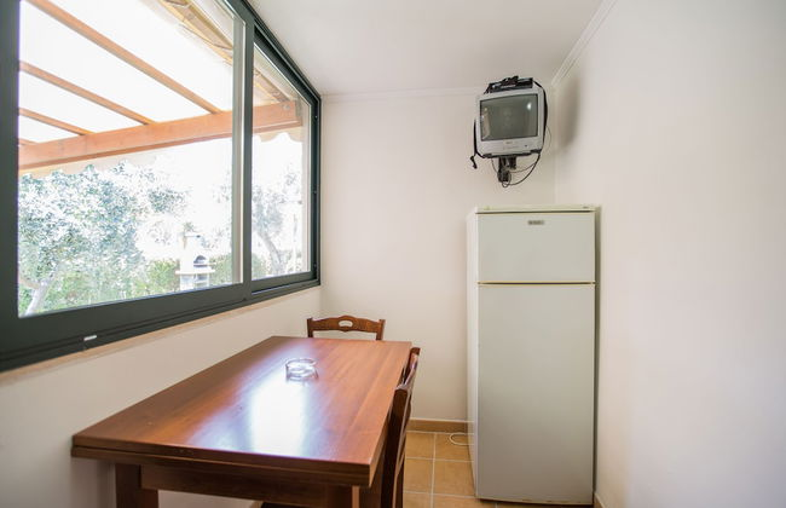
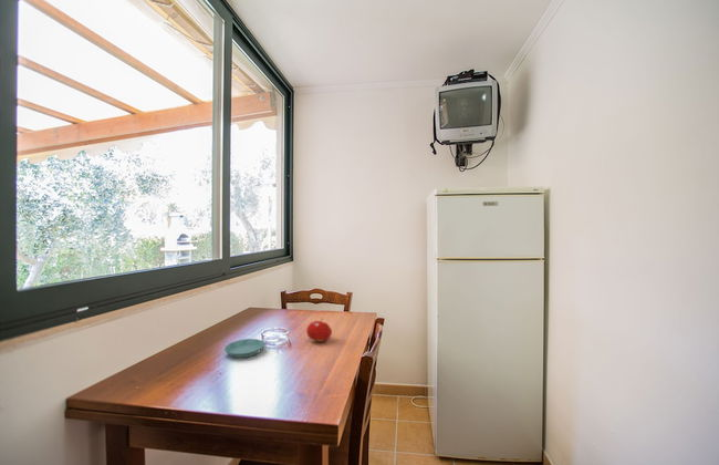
+ fruit [305,317,333,343]
+ saucer [223,338,265,359]
